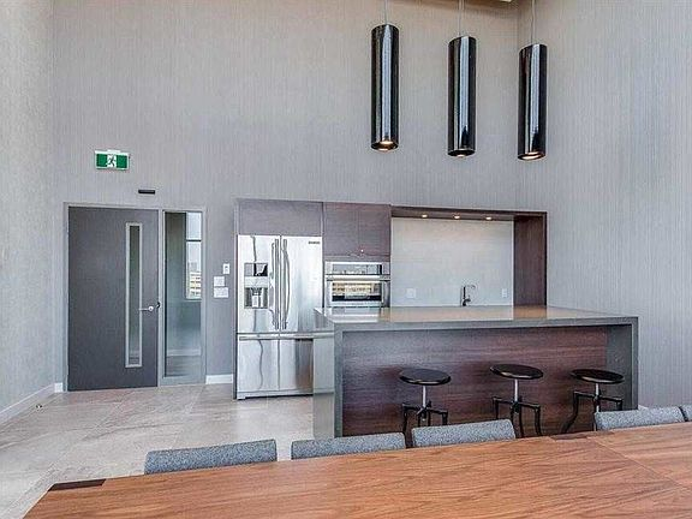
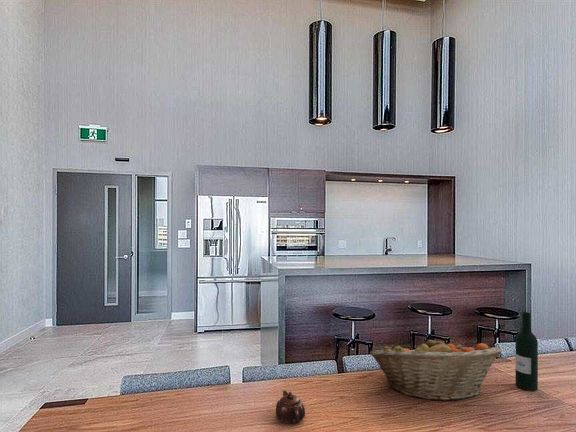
+ teapot [275,390,306,425]
+ wine bottle [515,311,539,392]
+ fruit basket [369,336,503,402]
